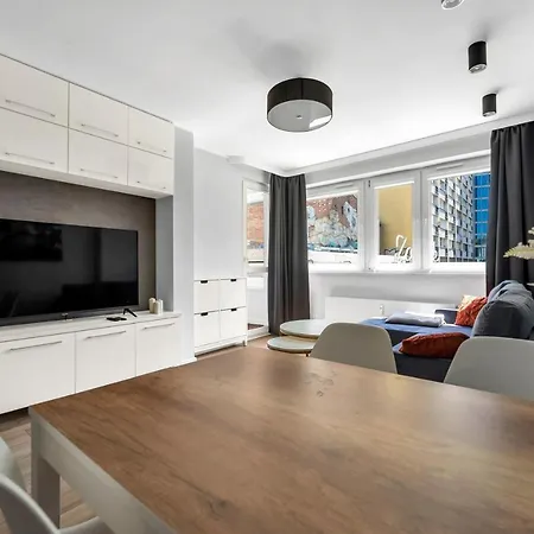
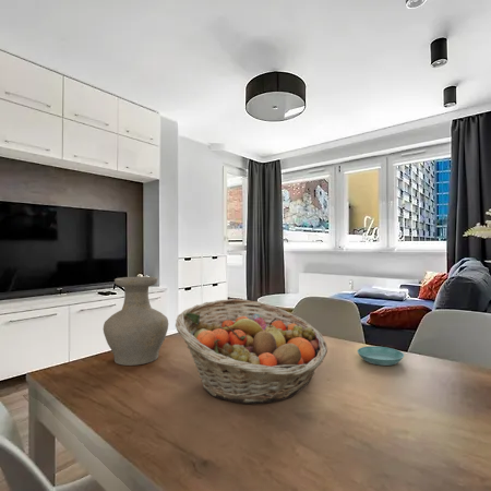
+ fruit basket [175,298,328,405]
+ vase [103,276,169,367]
+ saucer [357,345,405,367]
